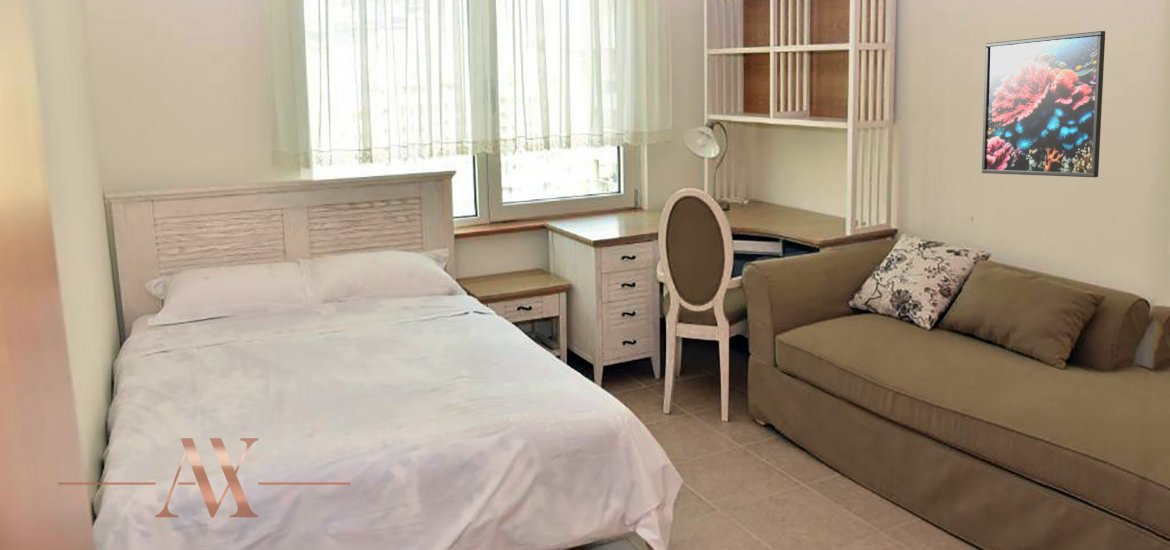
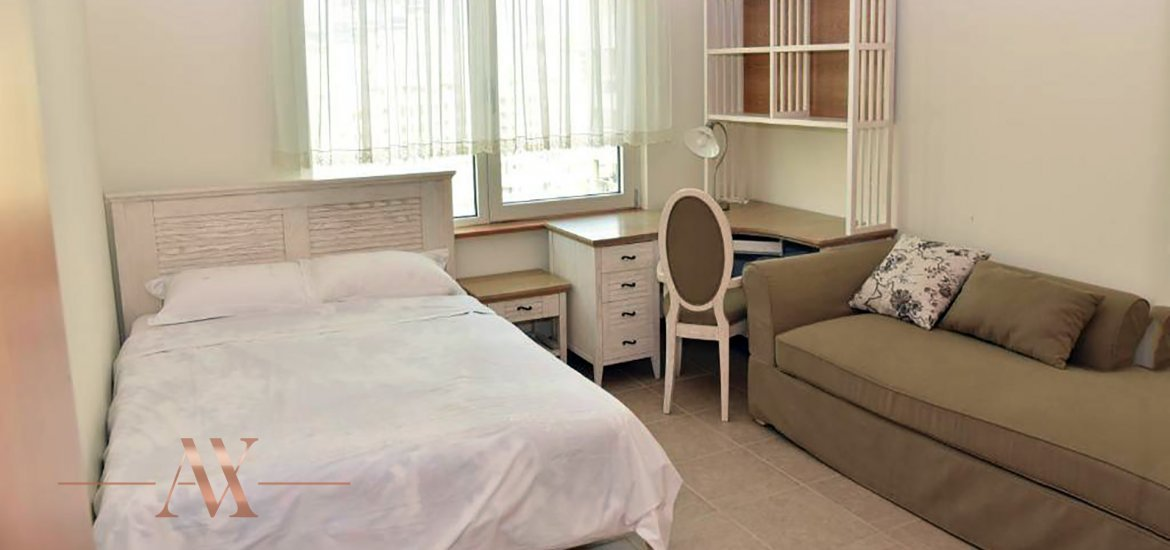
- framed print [981,30,1106,178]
